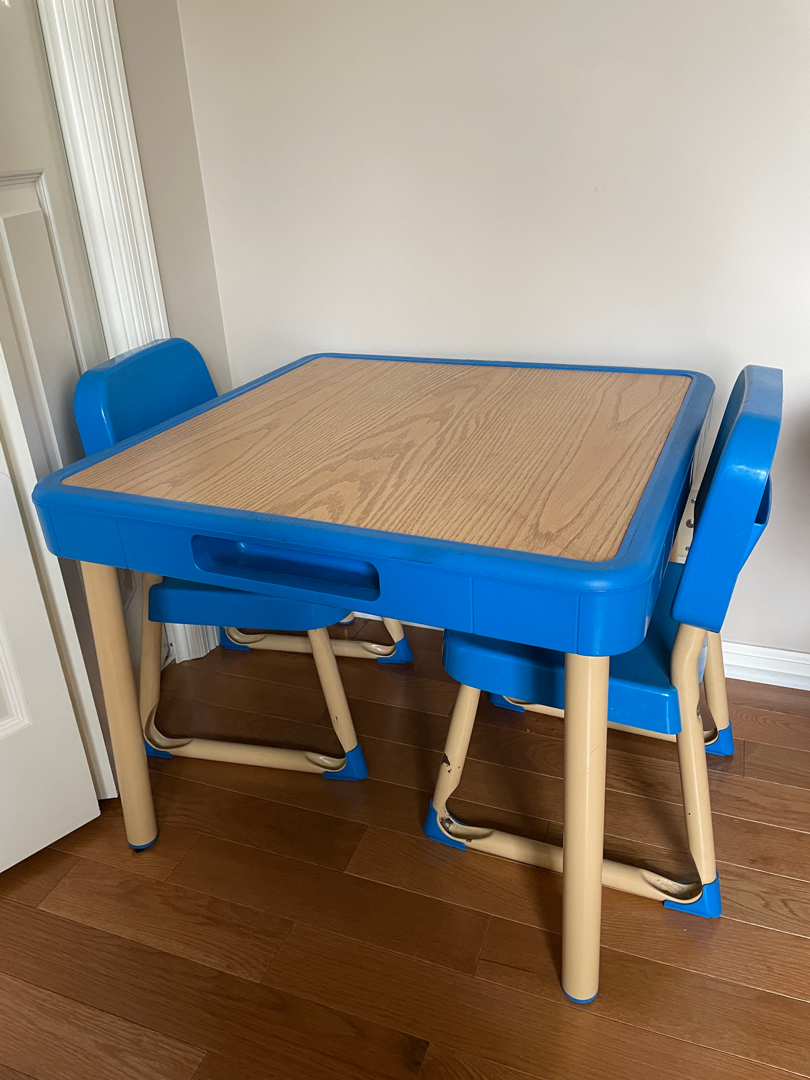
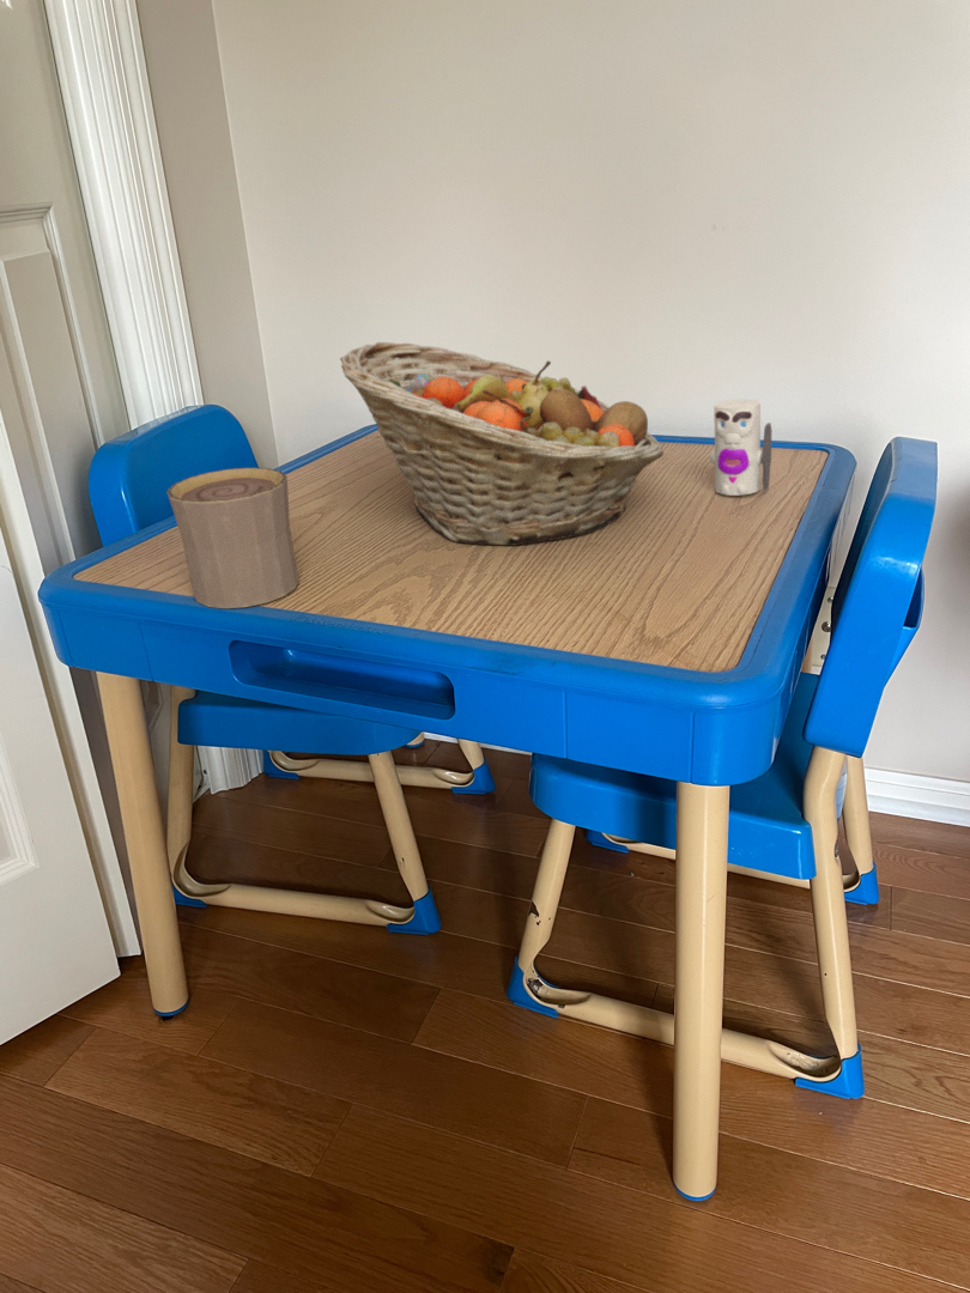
+ cup [165,467,299,609]
+ fruit basket [339,341,665,547]
+ toy [709,397,772,497]
